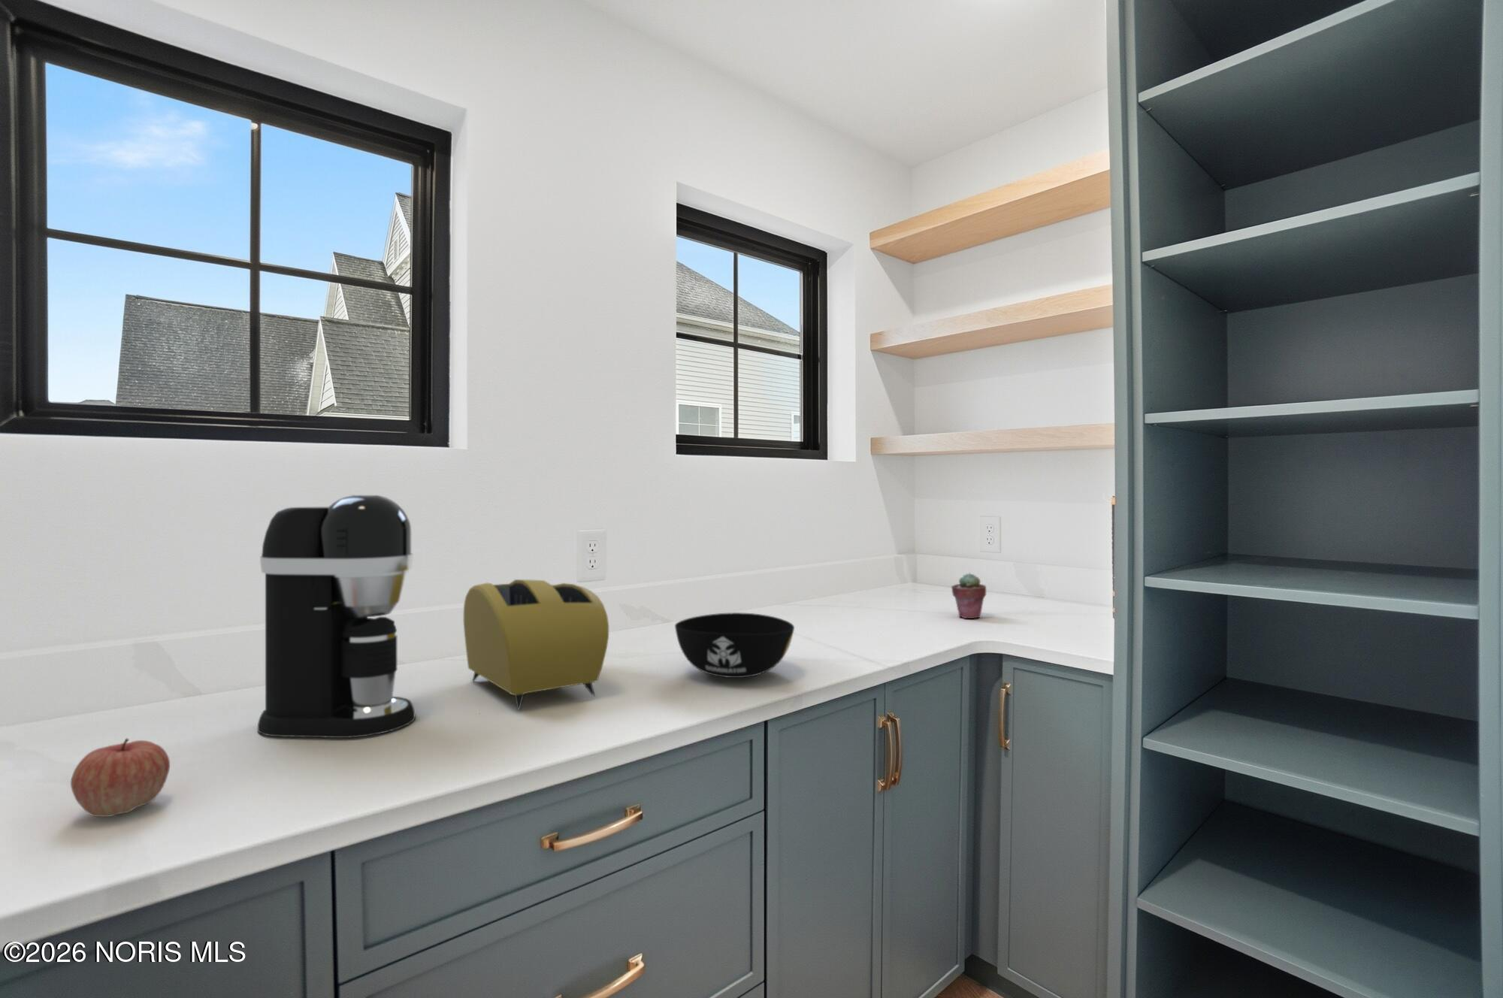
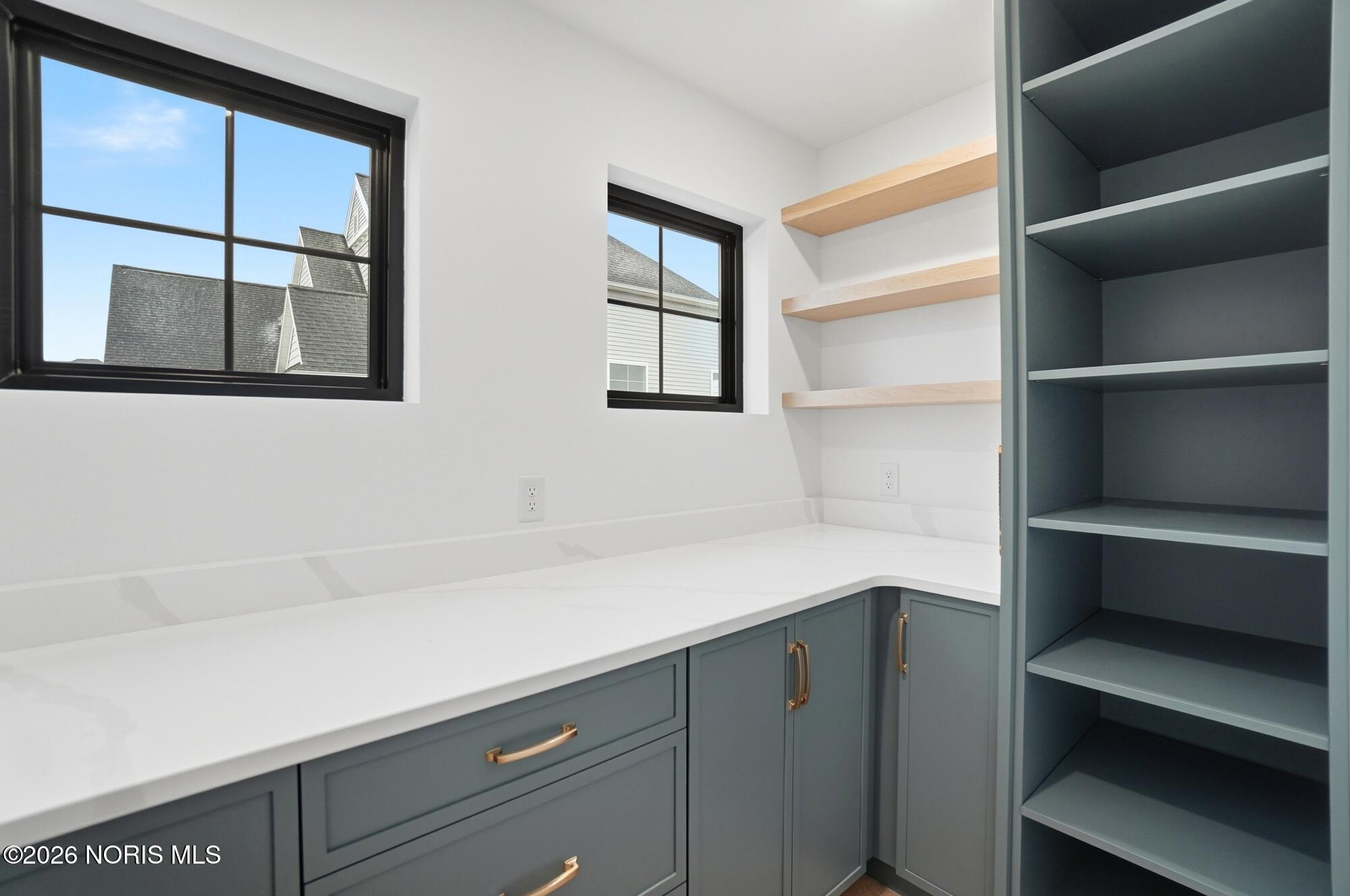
- apple [70,738,170,818]
- coffee maker [257,495,415,738]
- toaster [463,579,609,711]
- potted succulent [951,573,986,619]
- bowl [674,611,795,678]
